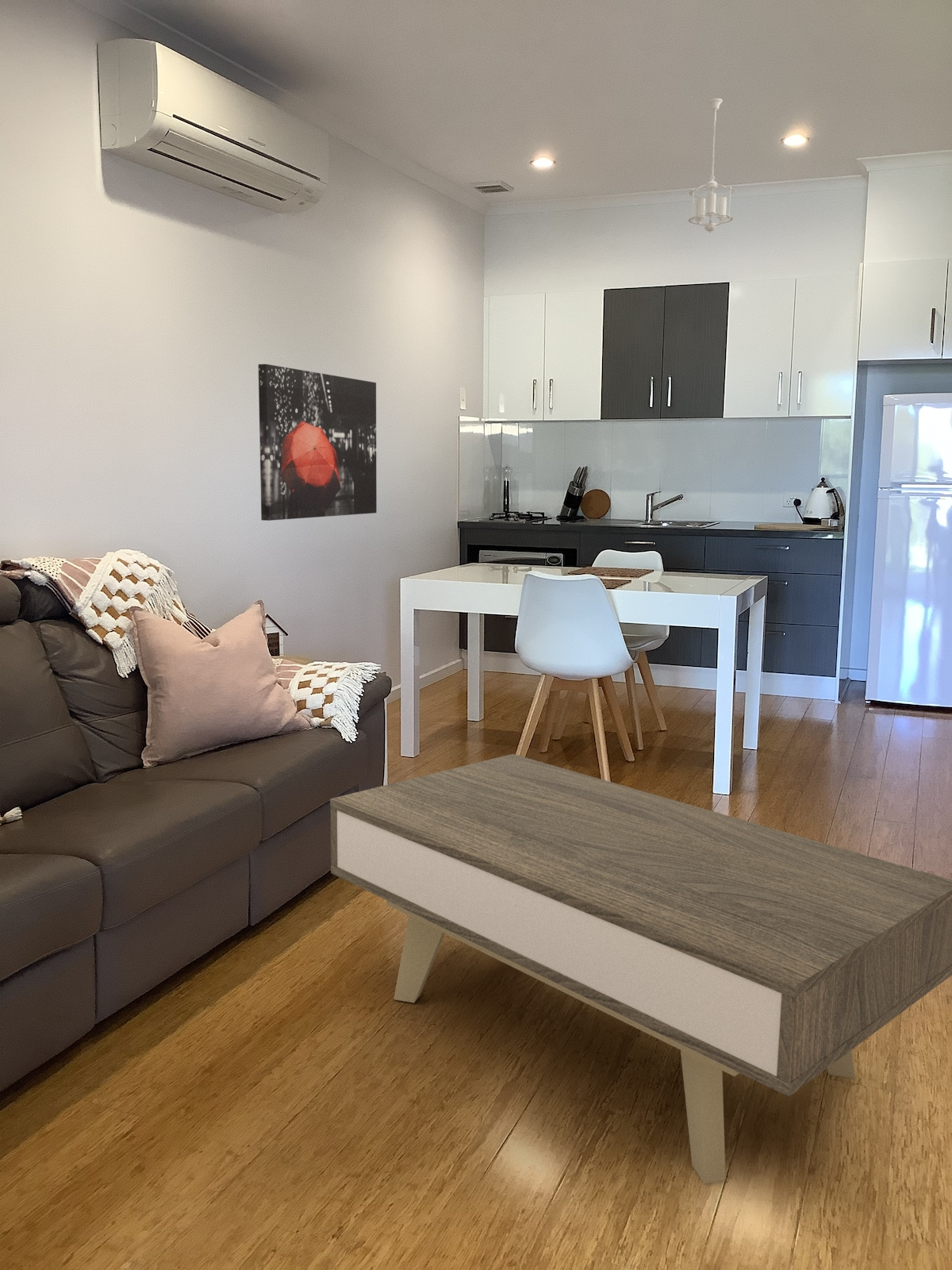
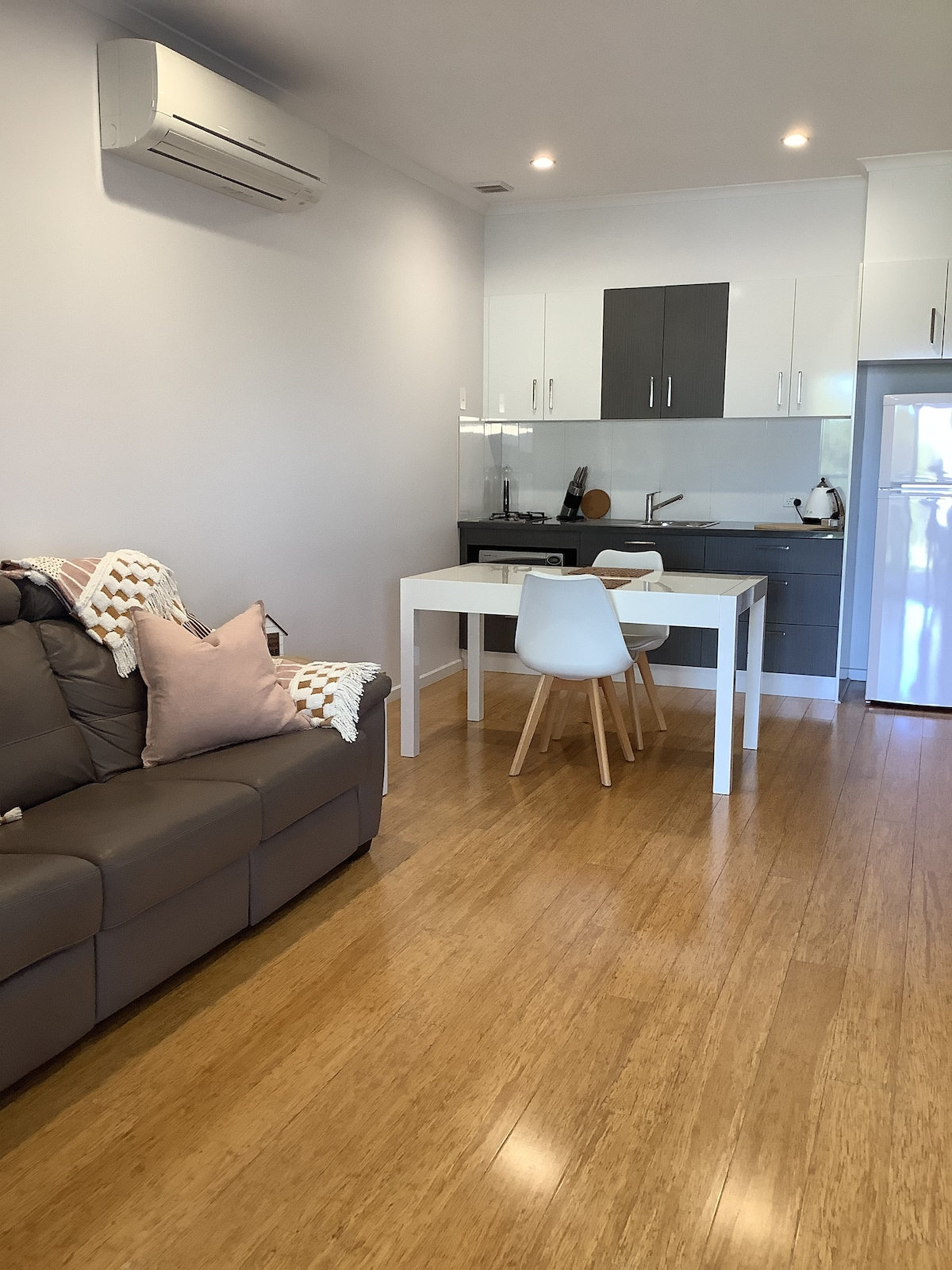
- wall art [258,364,378,521]
- coffee table [329,753,952,1184]
- pendant light [688,98,735,233]
